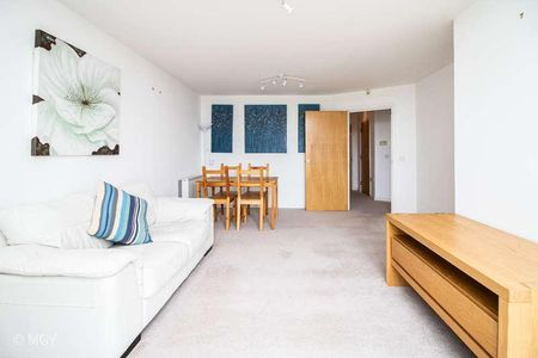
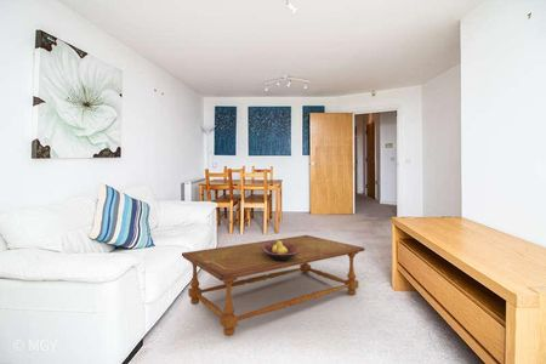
+ fruit bowl [262,238,298,262]
+ coffee table [181,234,366,337]
